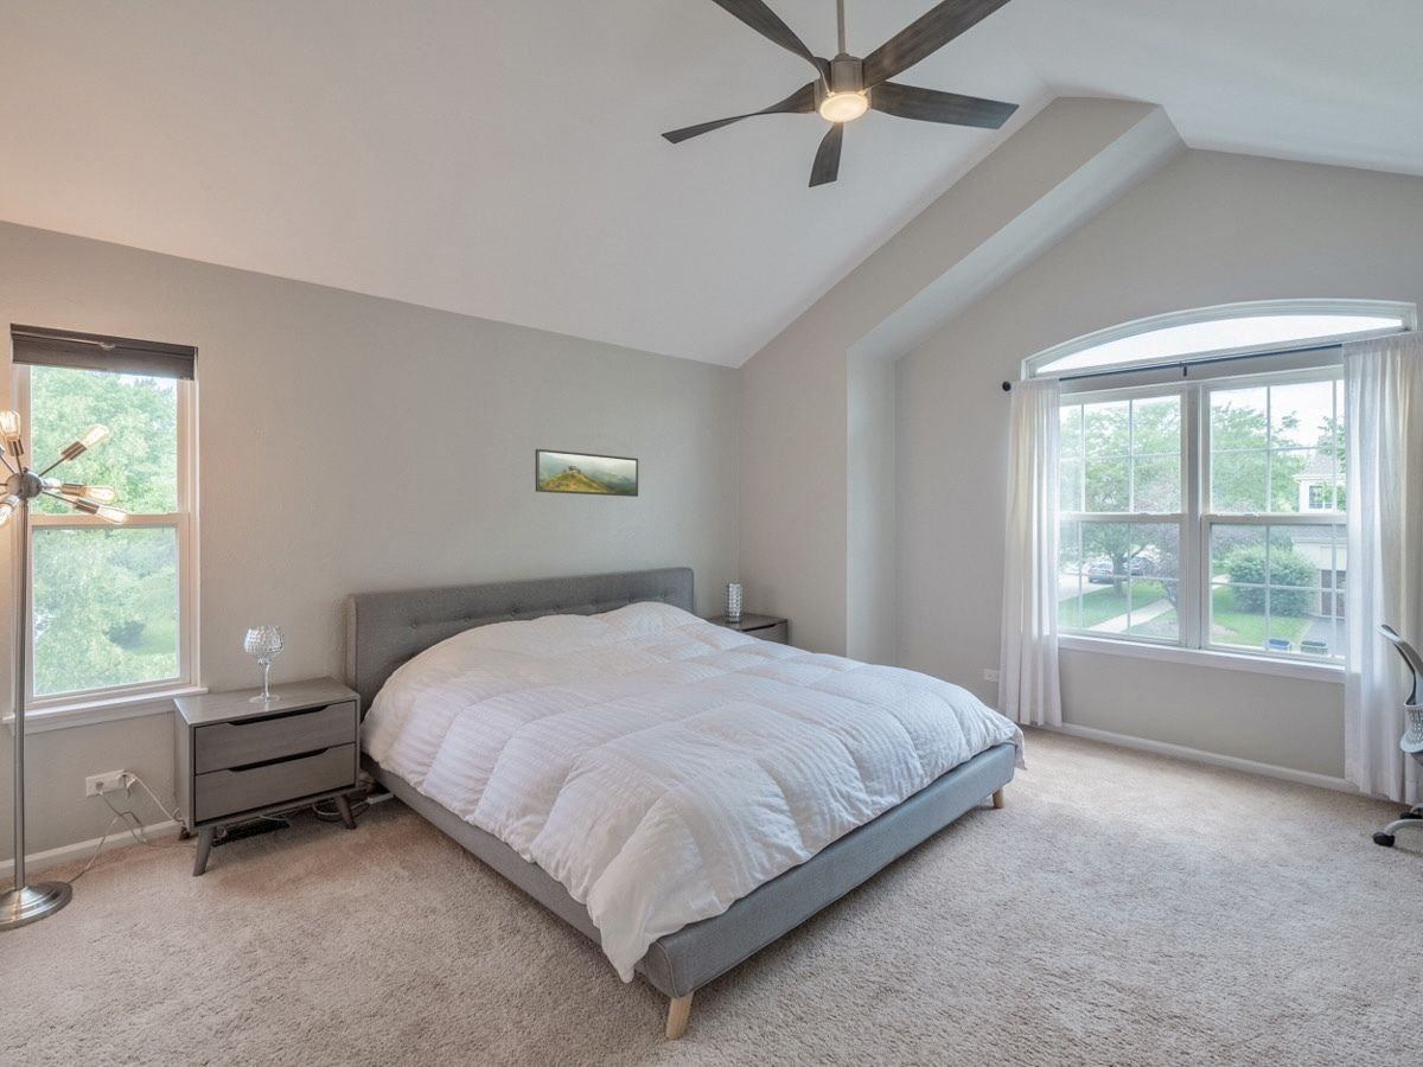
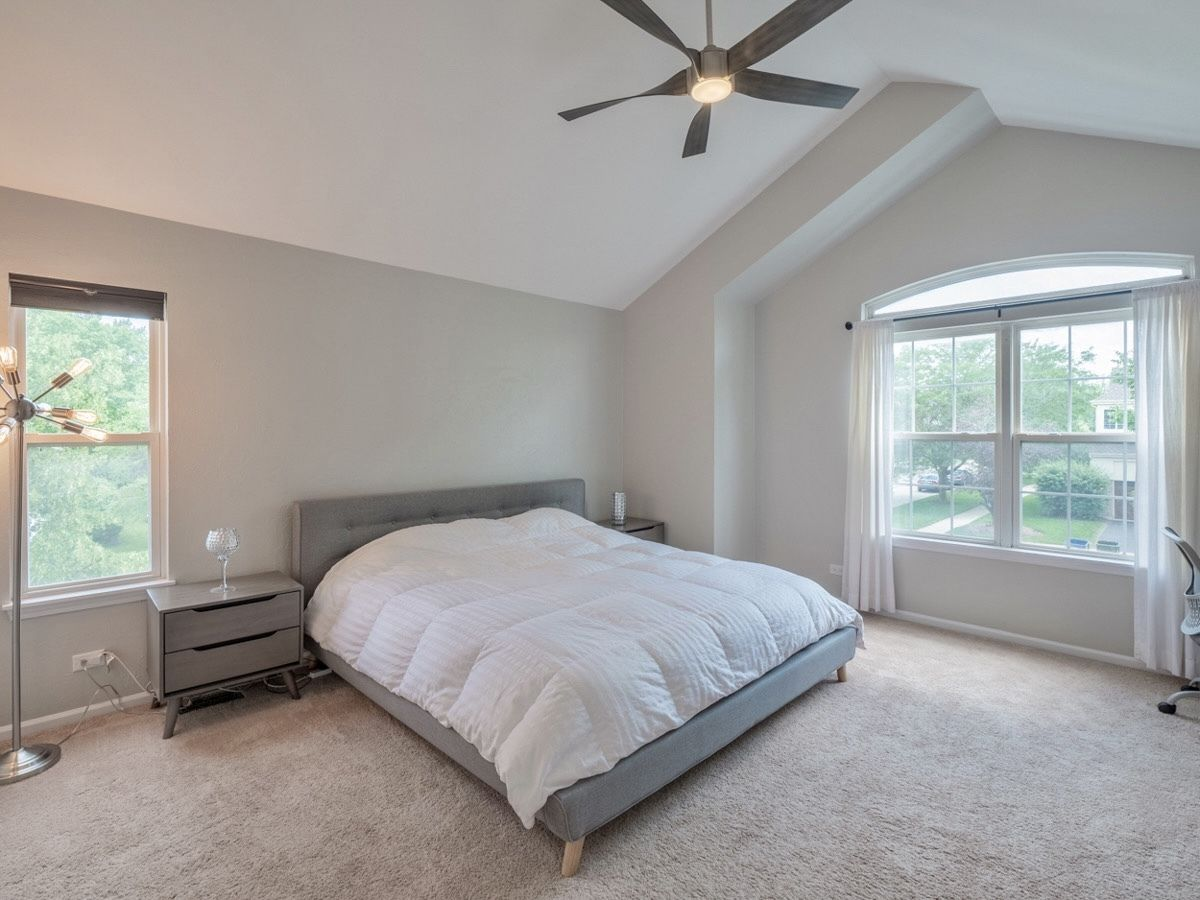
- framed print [535,448,639,498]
